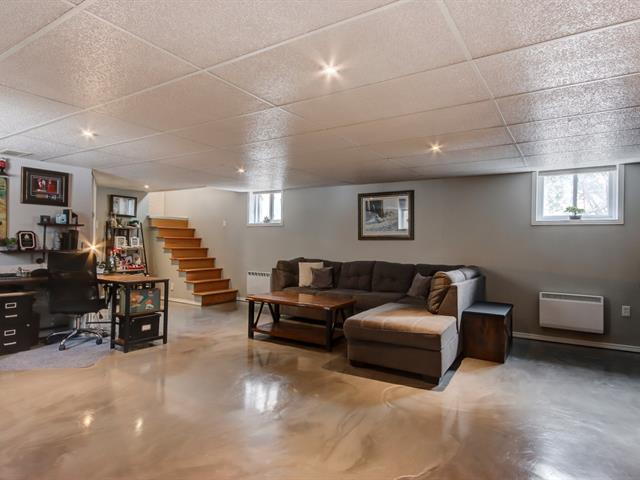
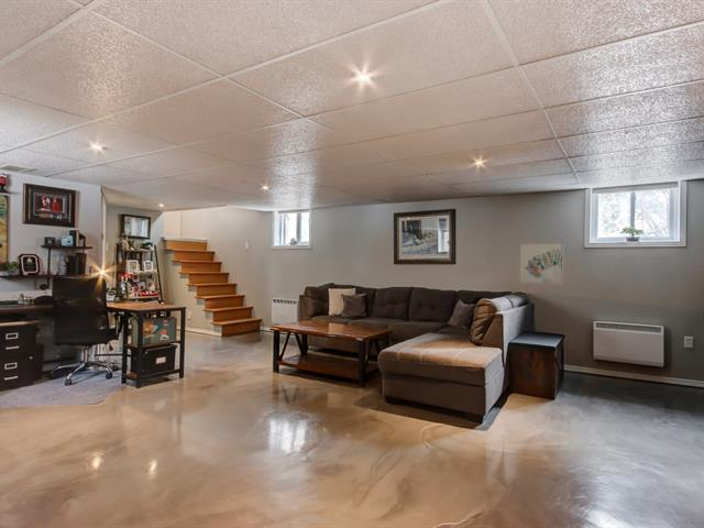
+ wall art [517,242,564,285]
